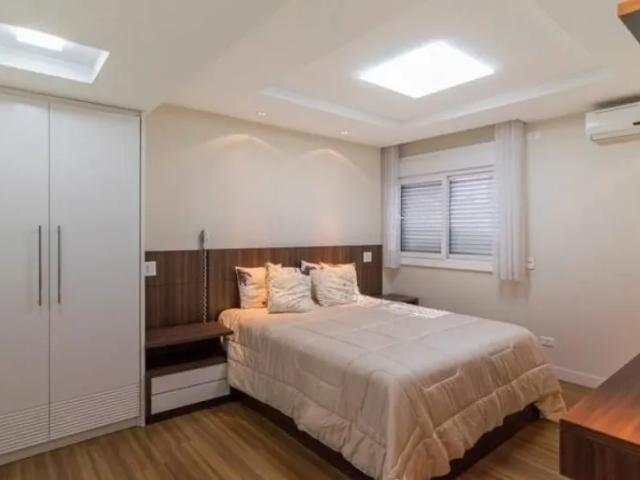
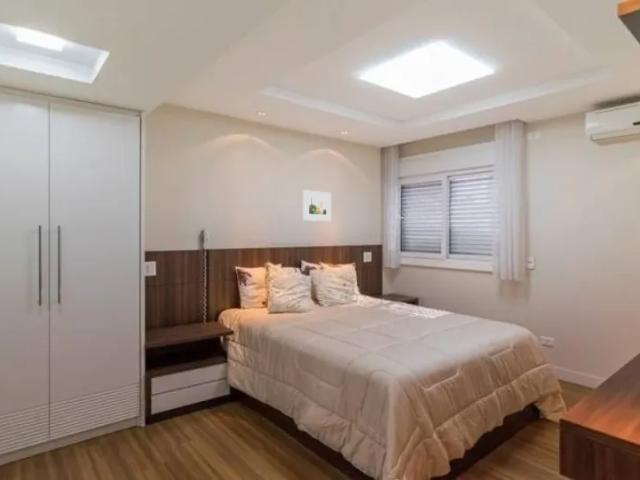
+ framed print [302,189,332,222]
